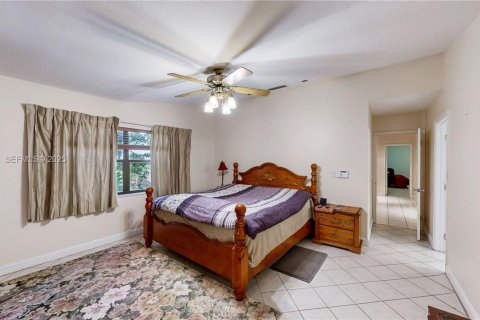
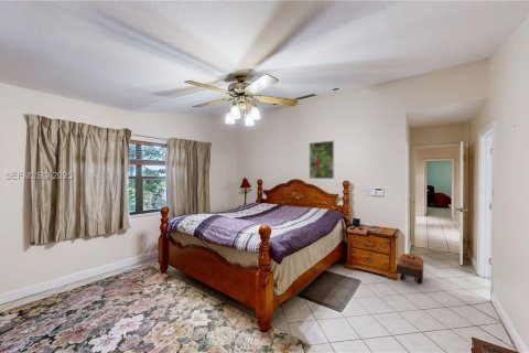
+ backpack [396,253,424,285]
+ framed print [309,139,335,180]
